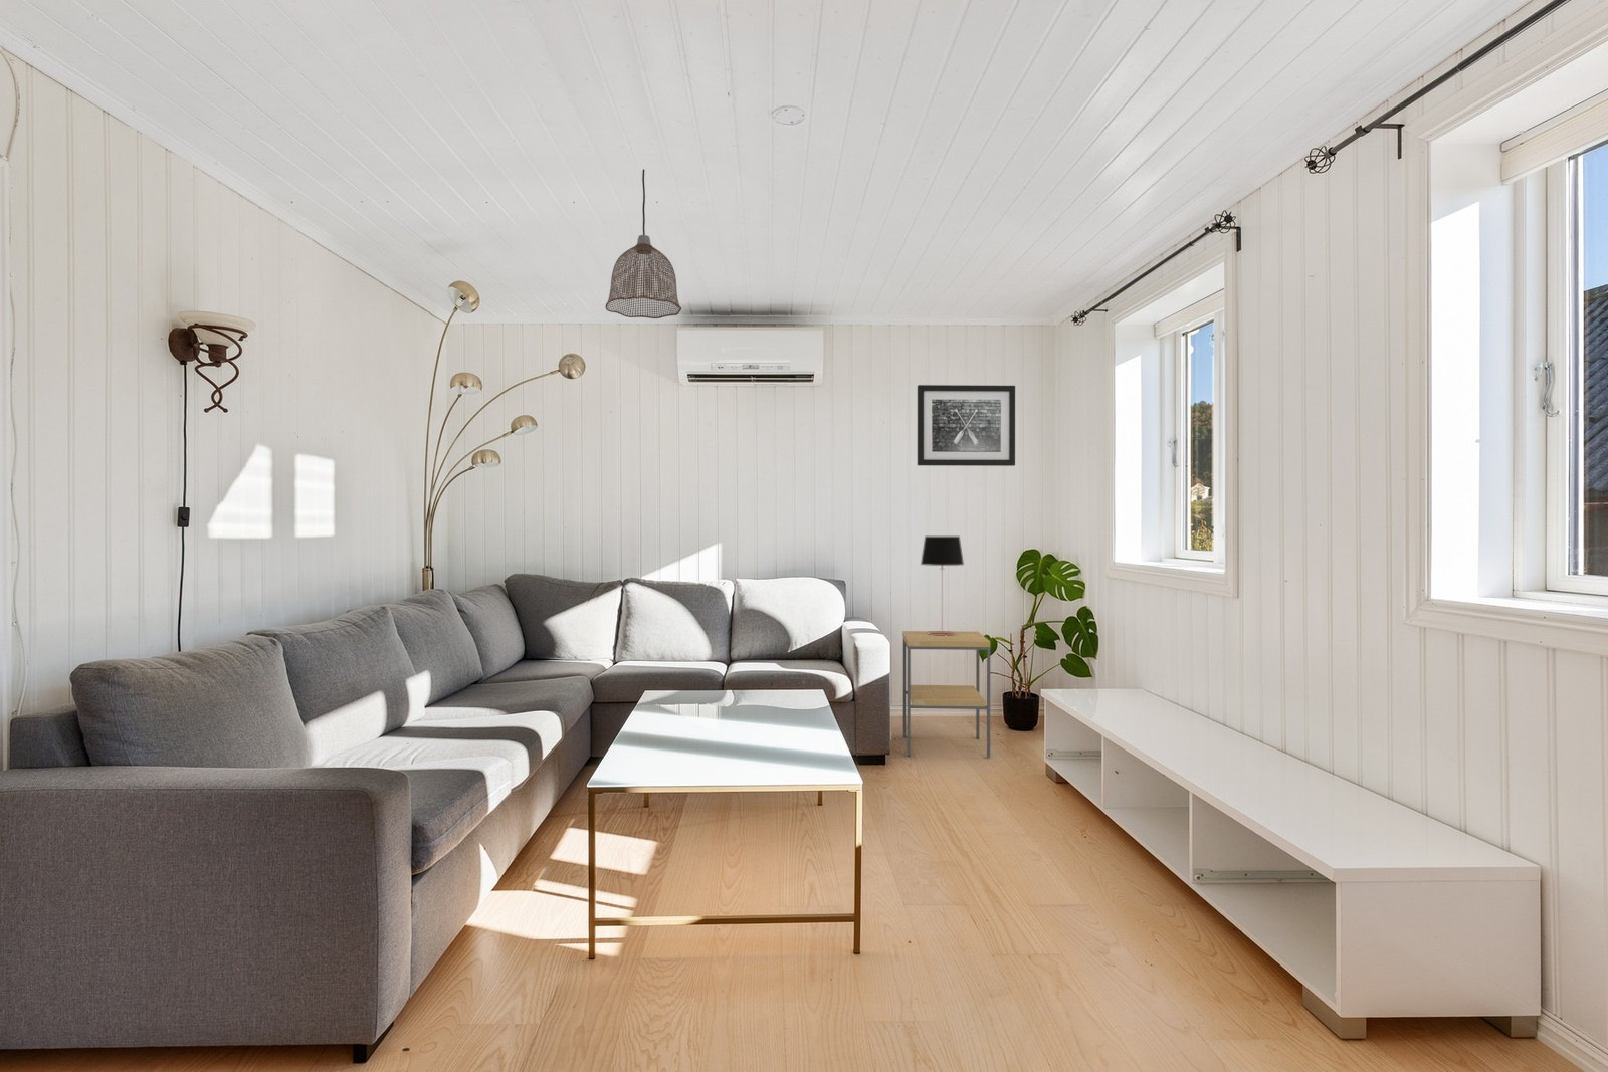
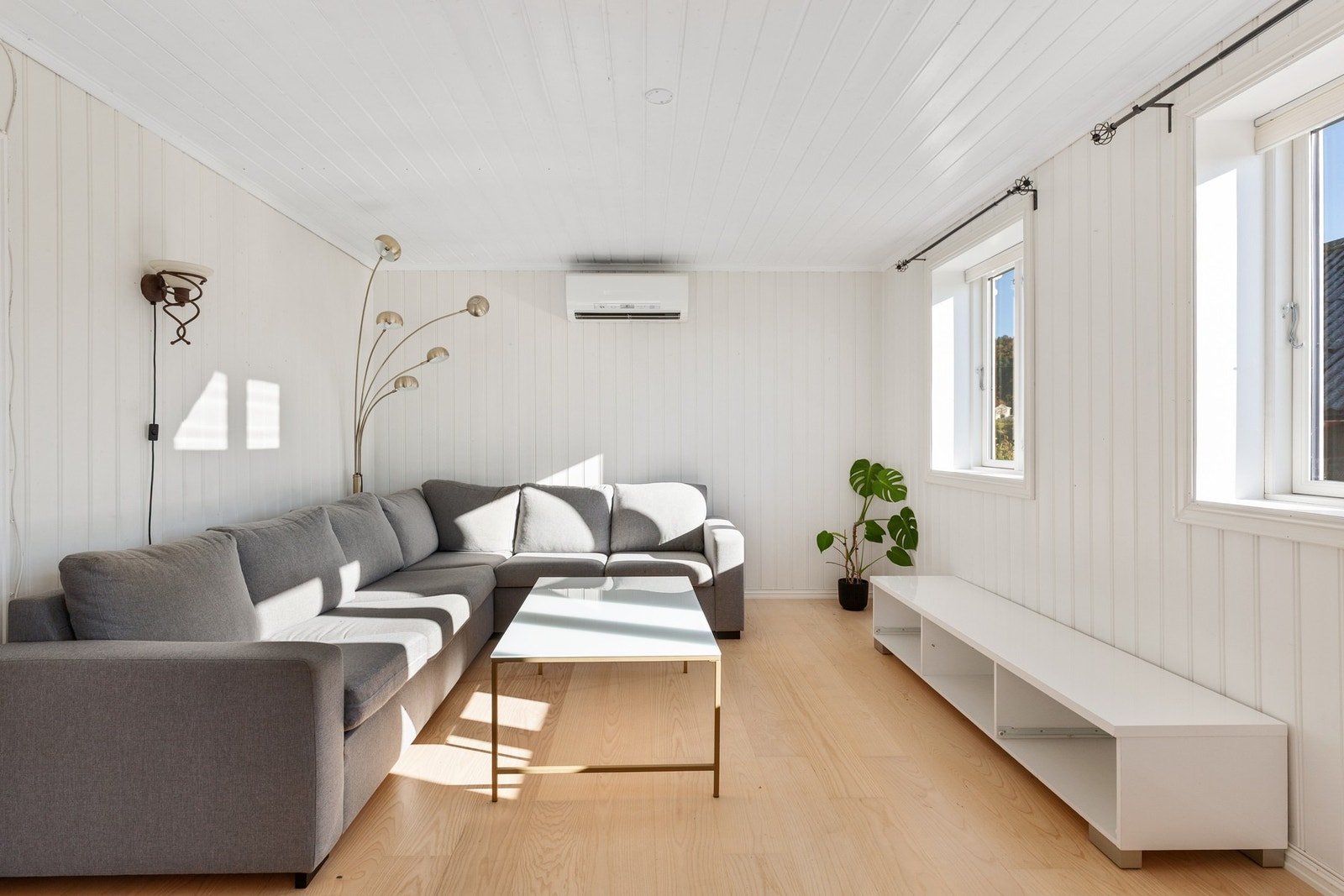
- wall art [916,384,1016,467]
- side table [901,631,991,759]
- pendant lamp [604,169,682,319]
- table lamp [920,536,964,636]
